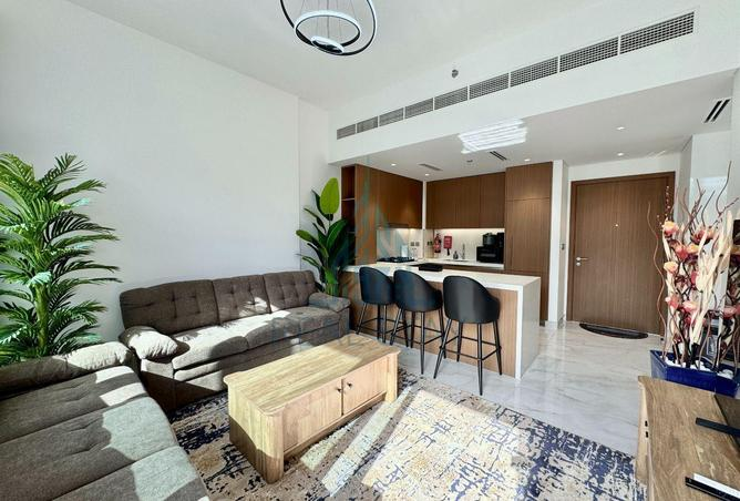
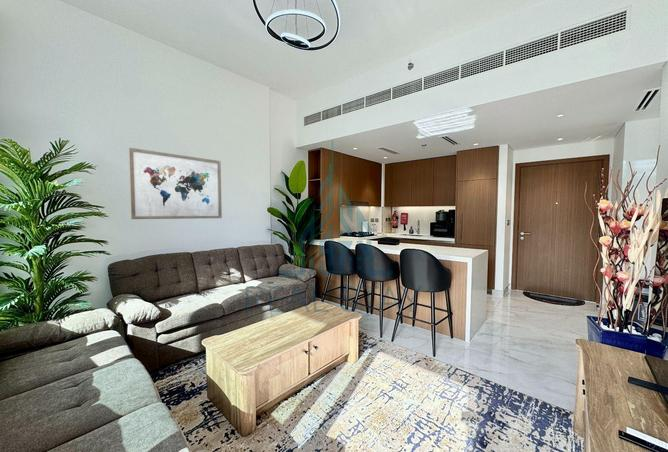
+ wall art [128,147,223,220]
